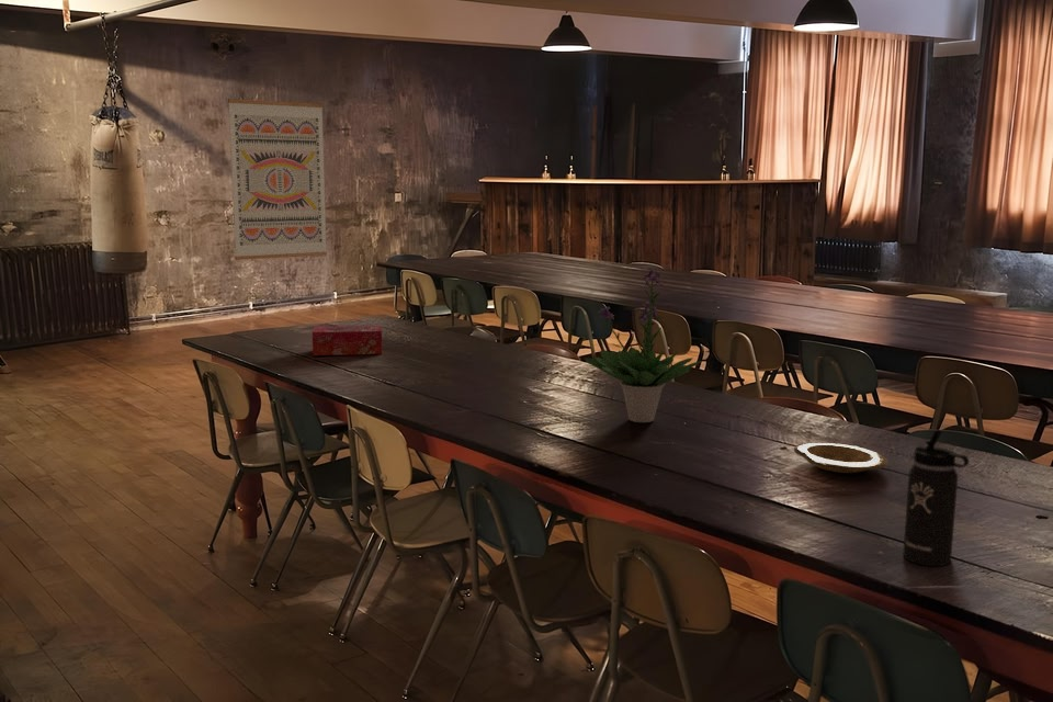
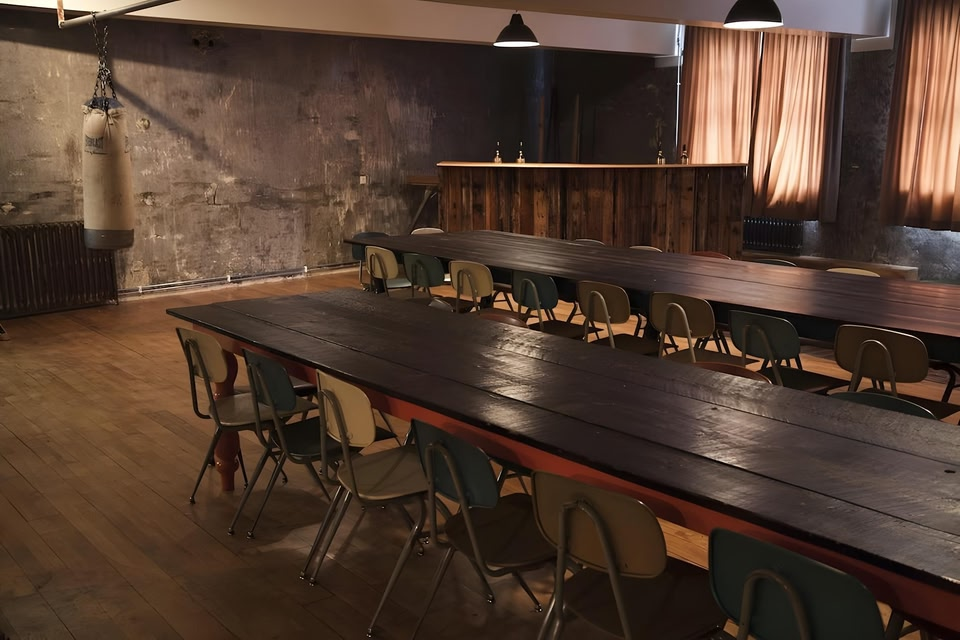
- tissue box [312,325,383,356]
- wall art [227,98,328,261]
- thermos bottle [902,429,970,567]
- plate [793,442,888,474]
- potted plant [584,267,703,423]
